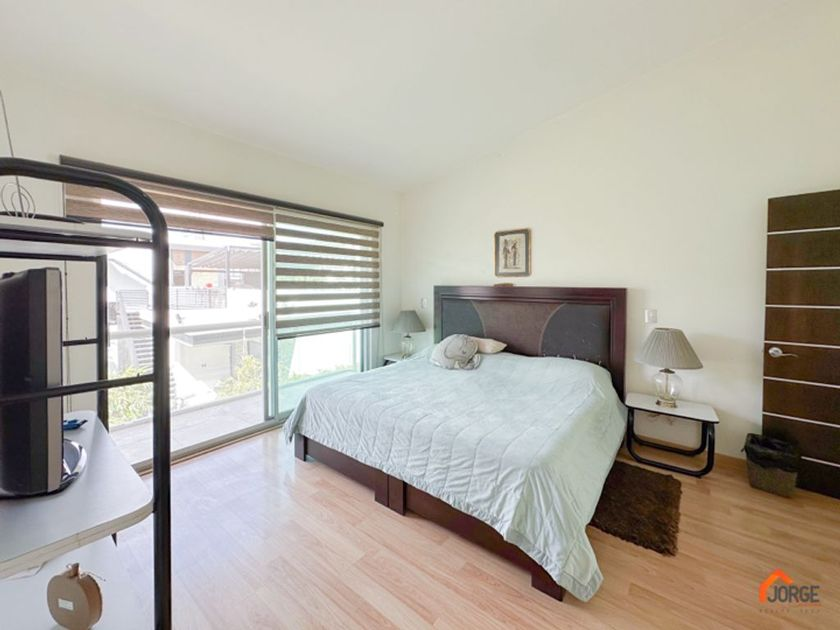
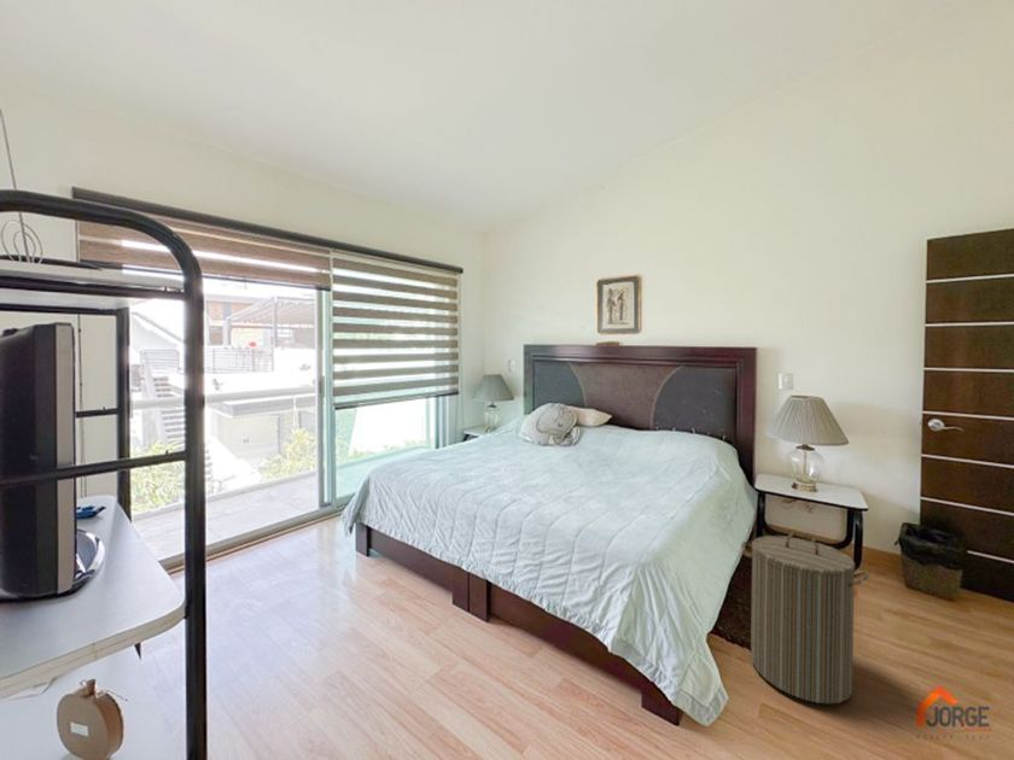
+ laundry hamper [740,531,870,705]
